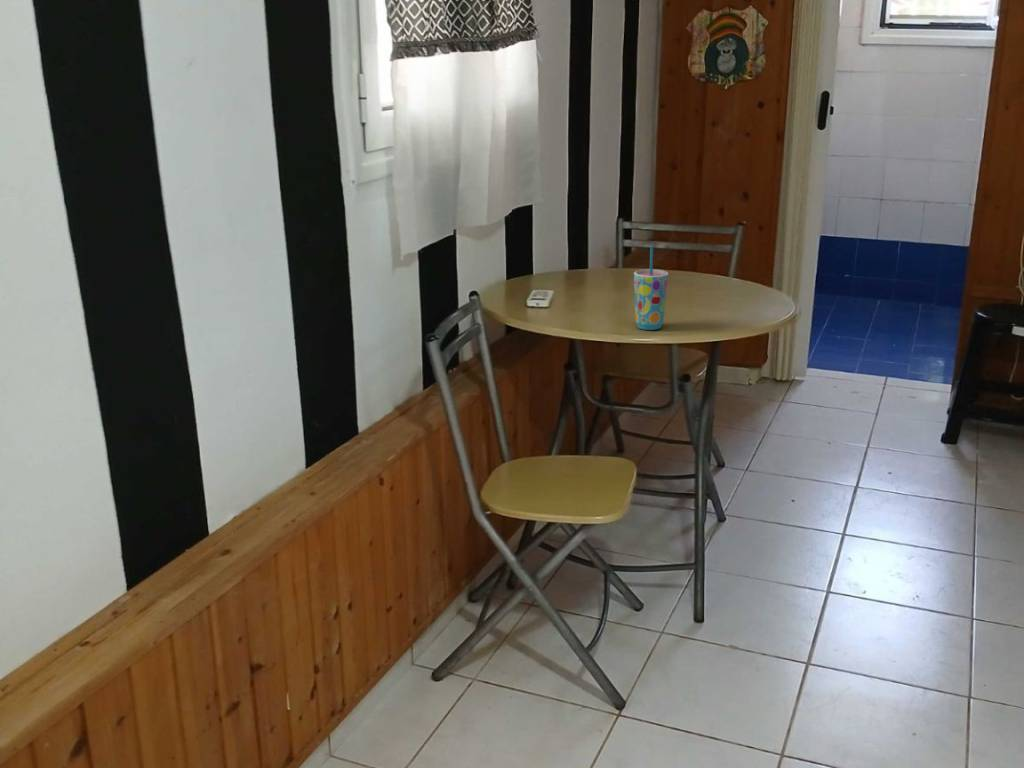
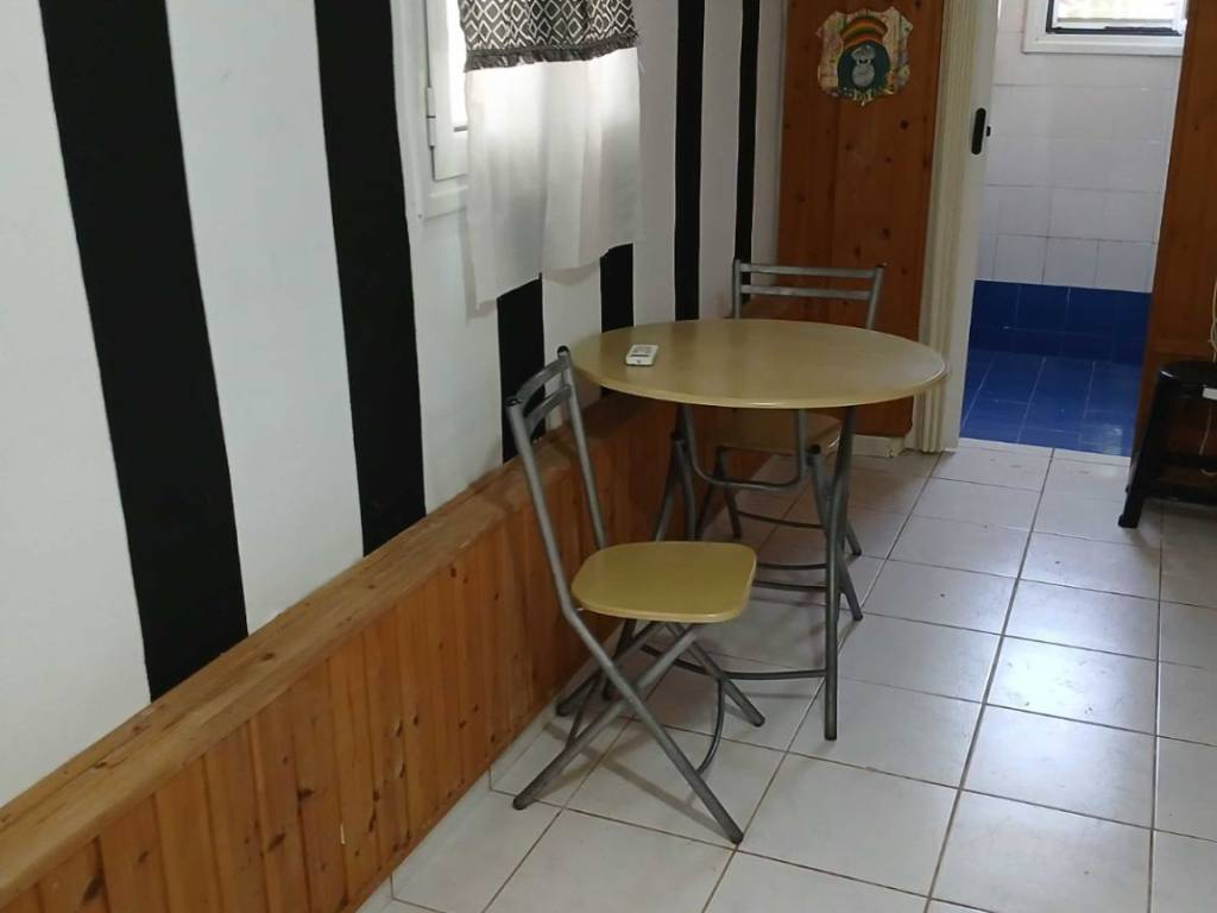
- cup [633,244,669,331]
